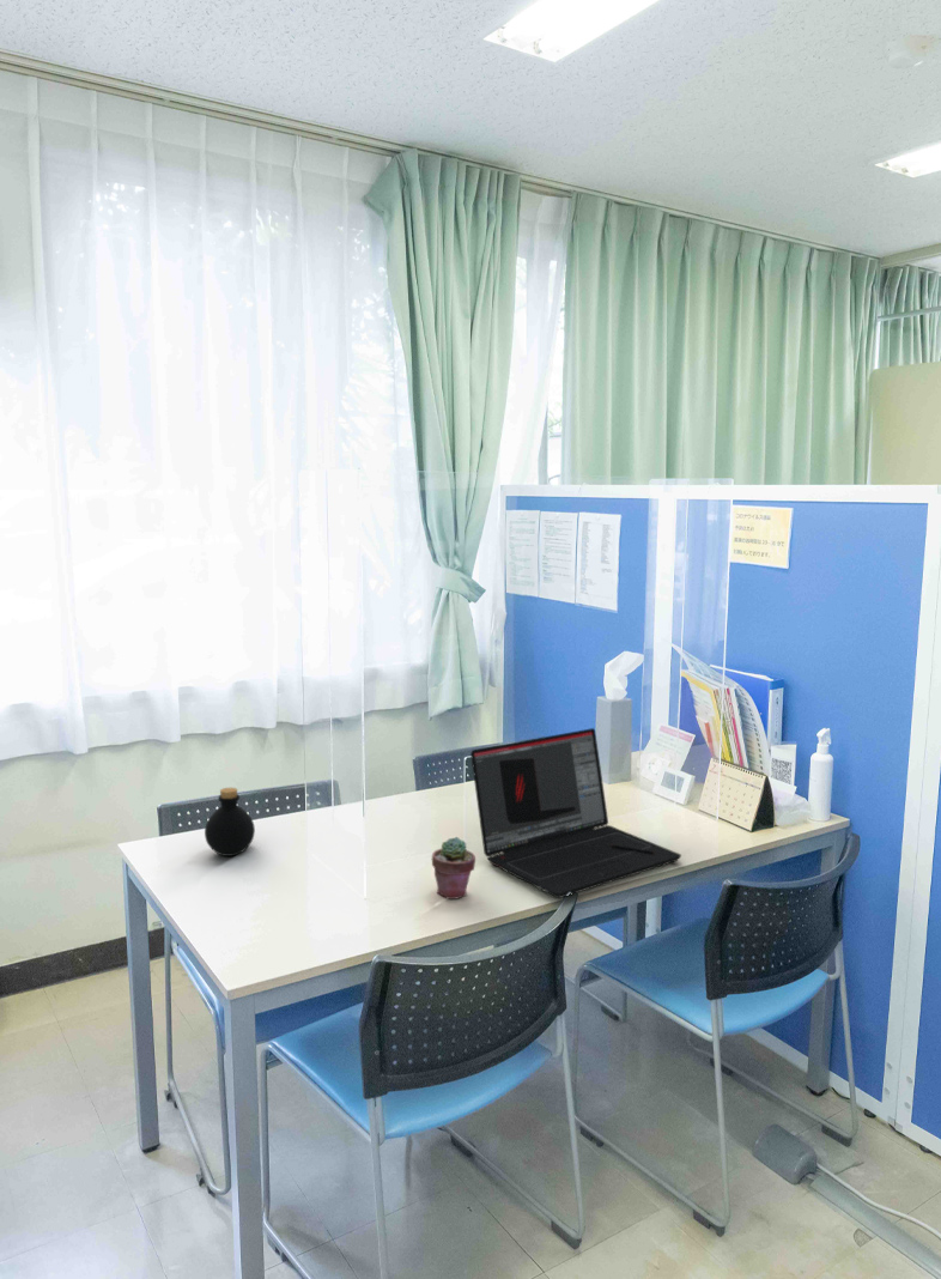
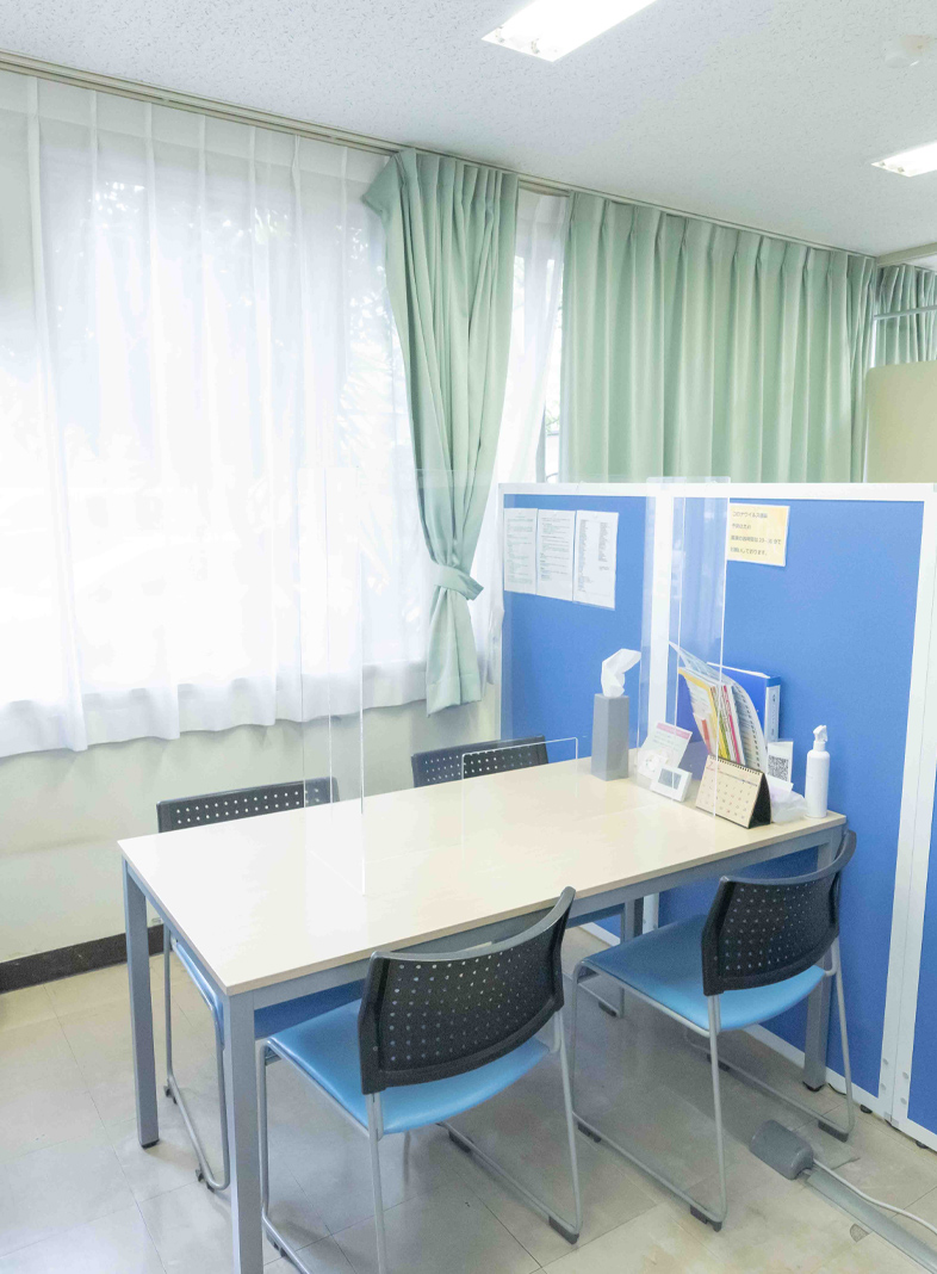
- laptop [469,727,682,899]
- bottle [204,787,256,857]
- potted succulent [431,836,476,901]
